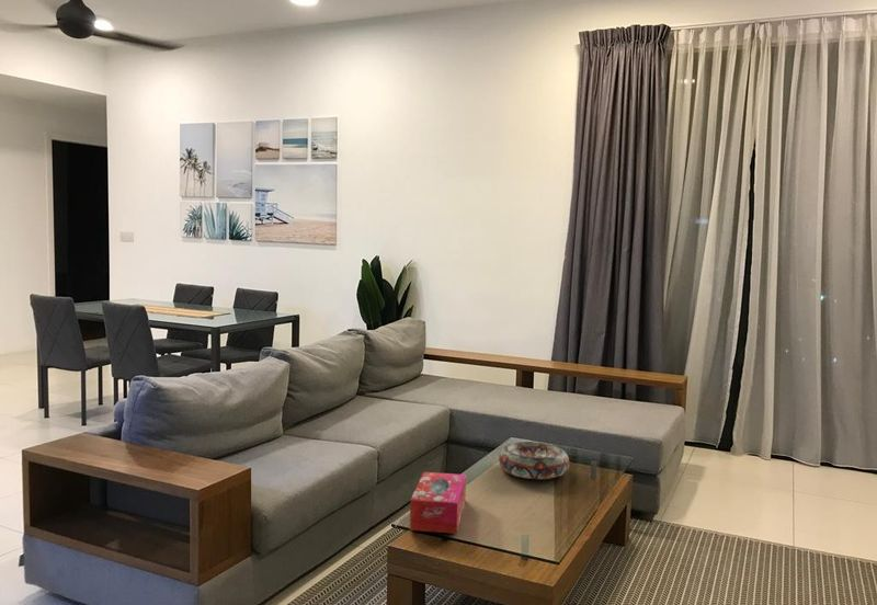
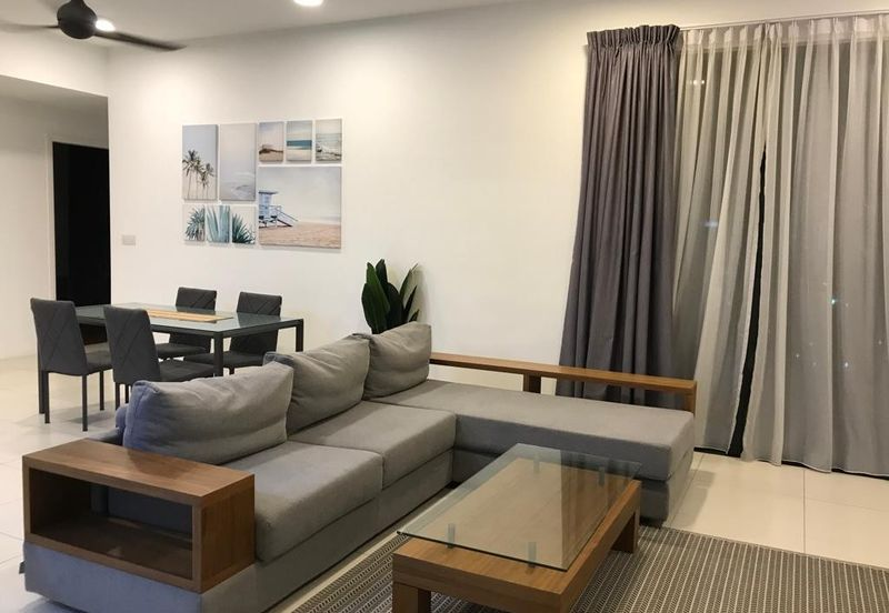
- tissue box [409,471,467,535]
- decorative bowl [498,441,570,480]
